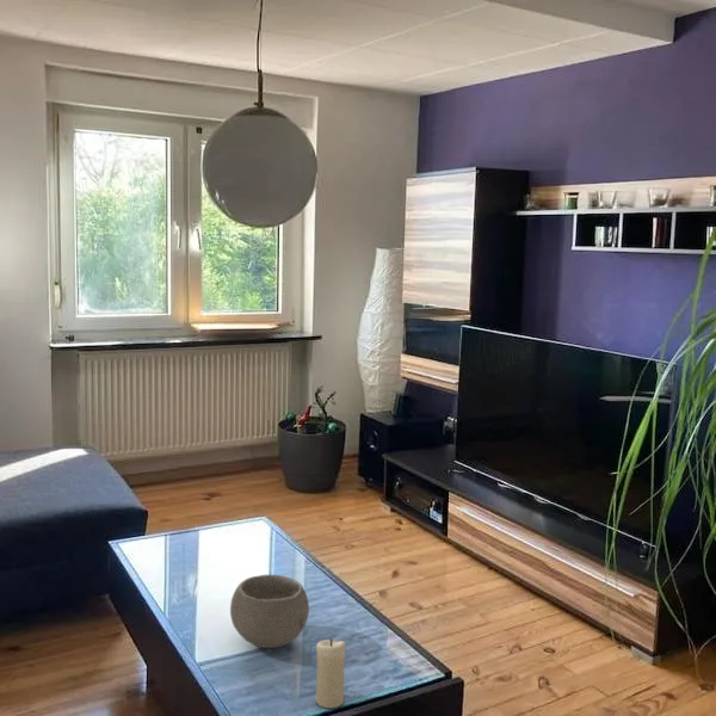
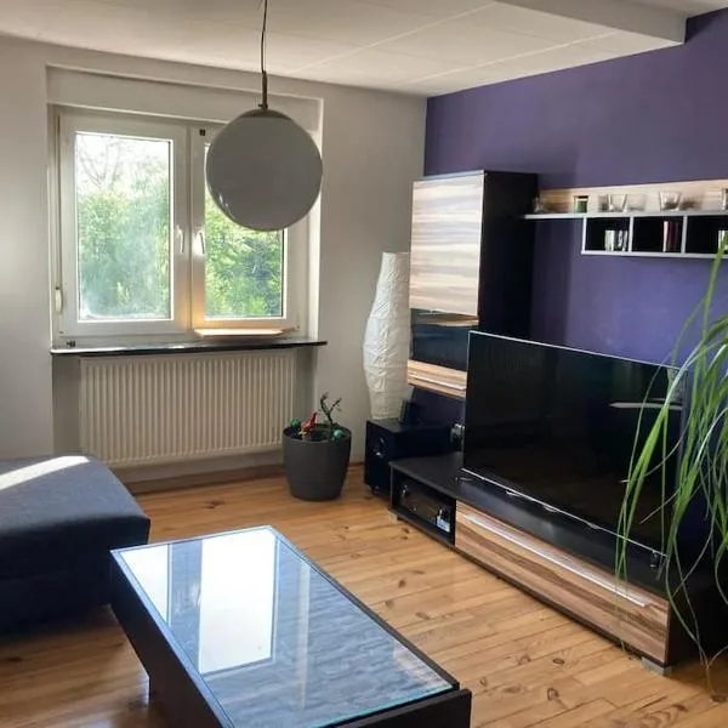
- bowl [229,574,310,649]
- candle [315,637,347,709]
